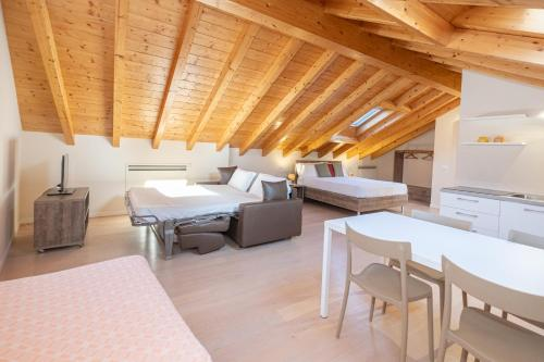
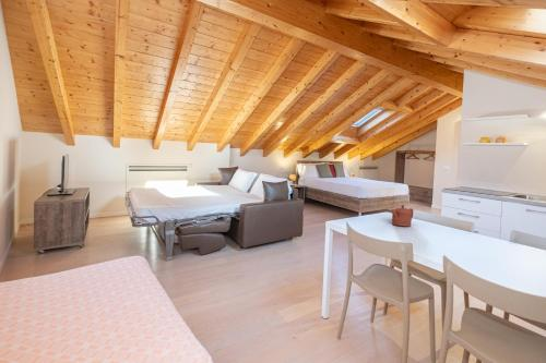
+ teapot [391,204,414,227]
